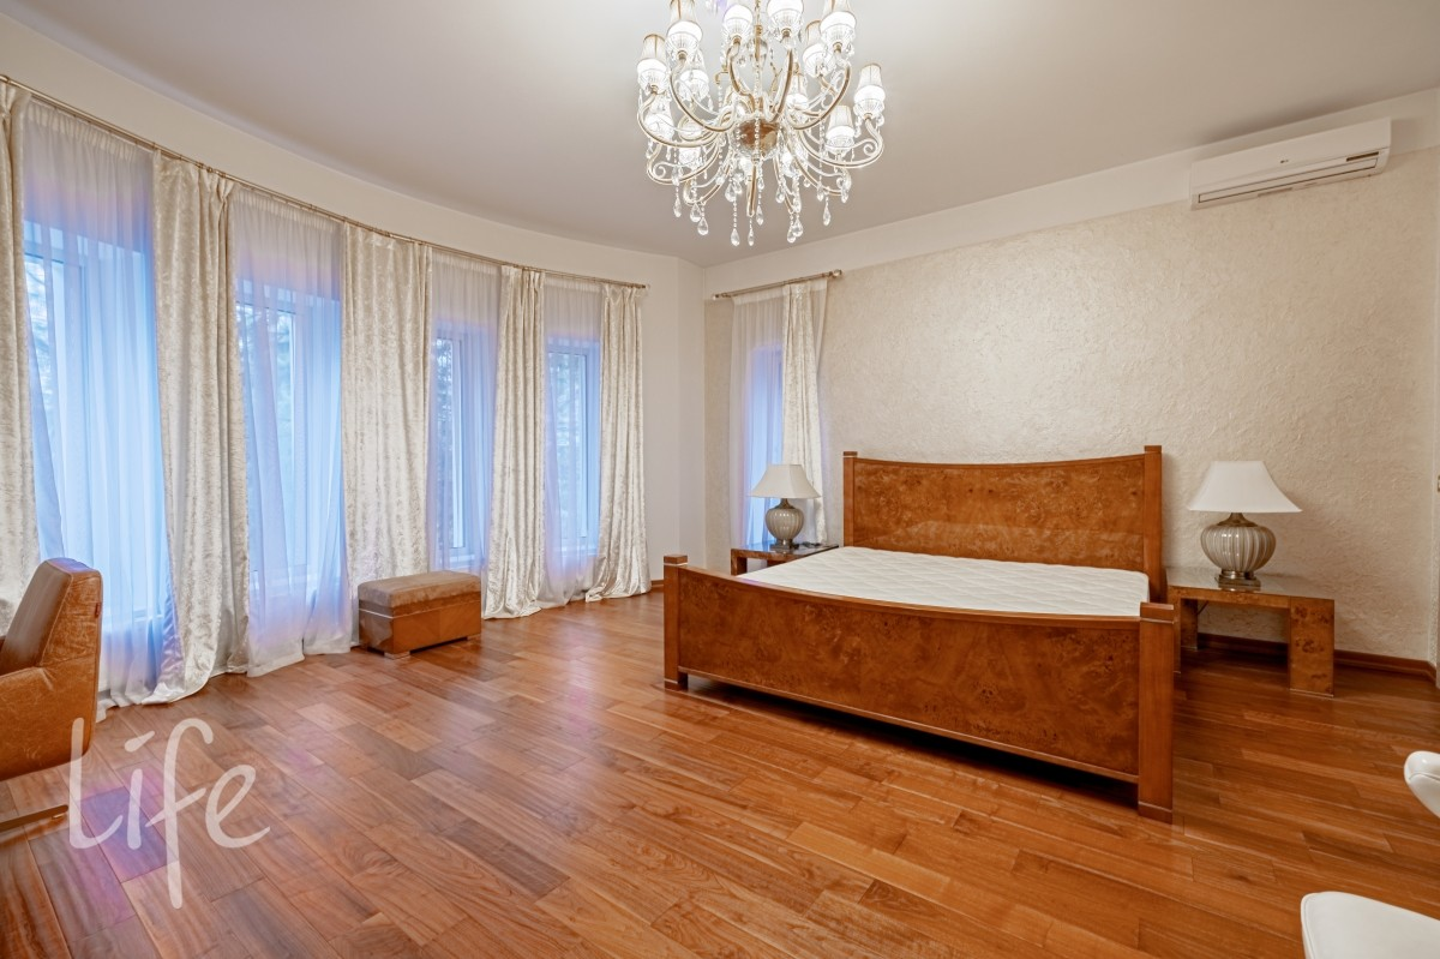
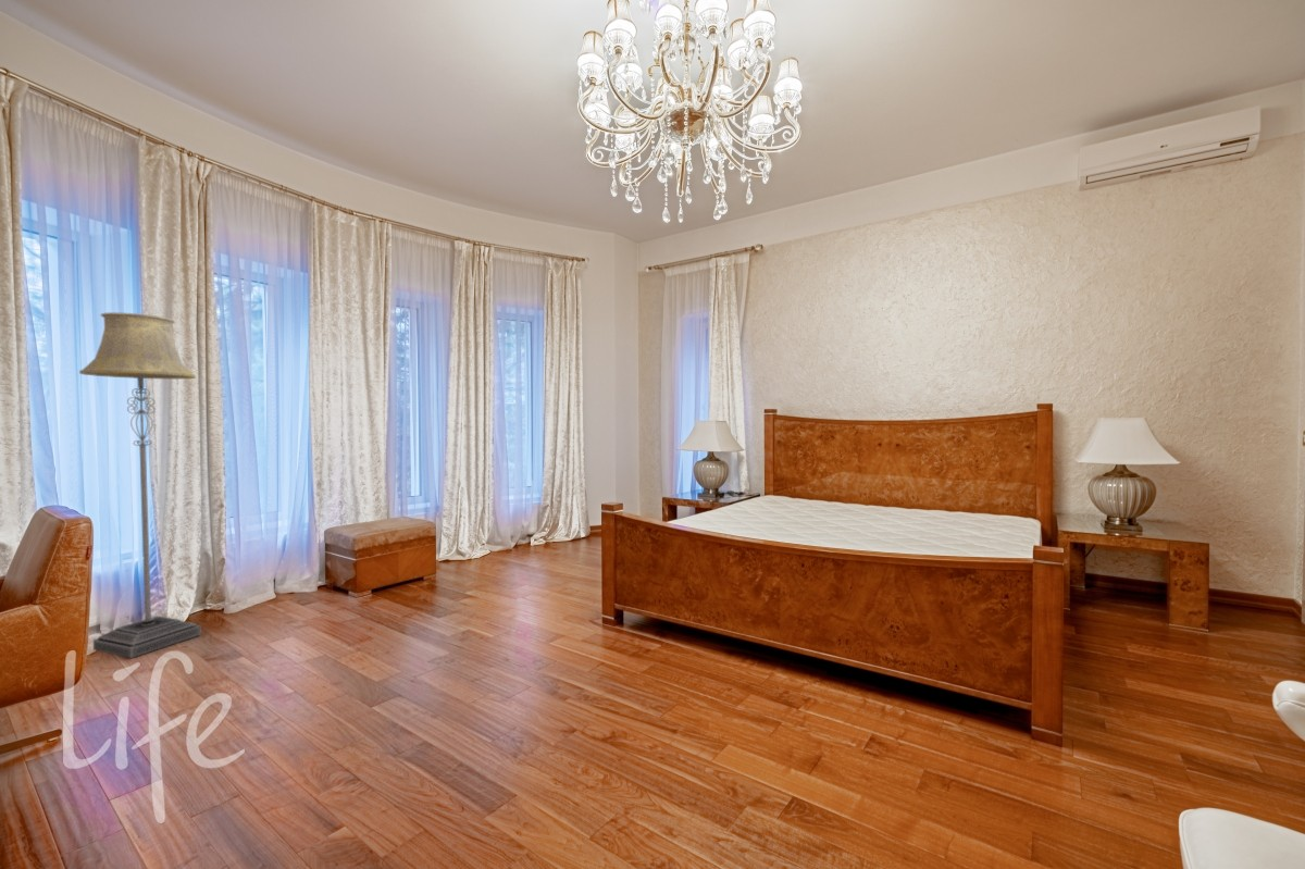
+ floor lamp [78,311,202,659]
